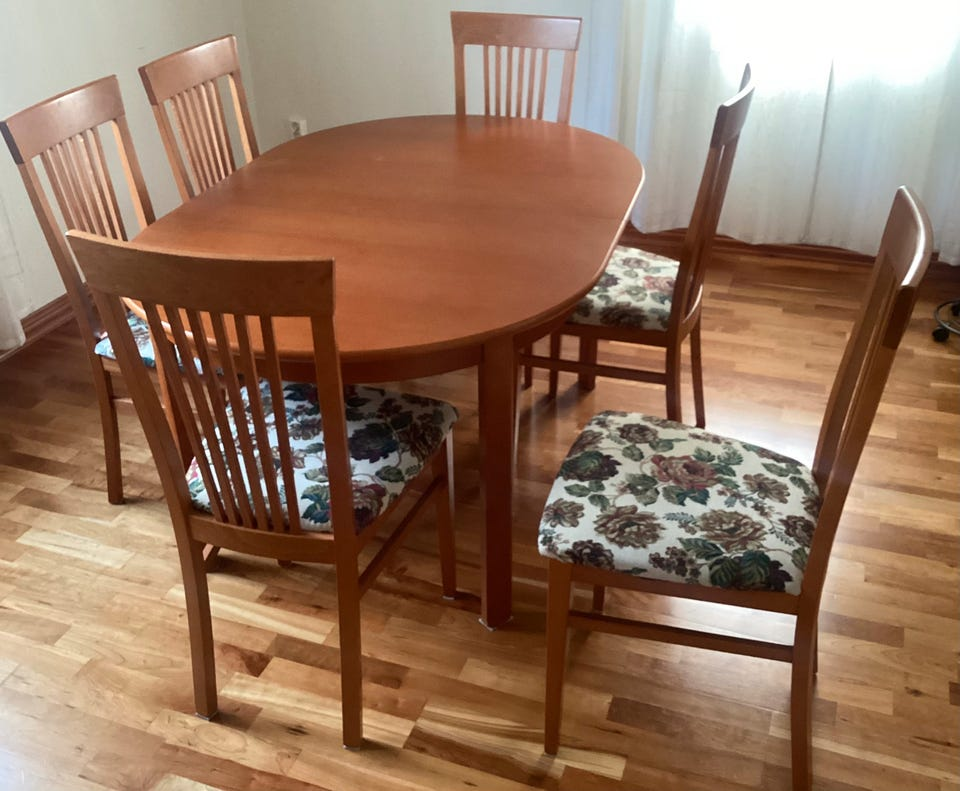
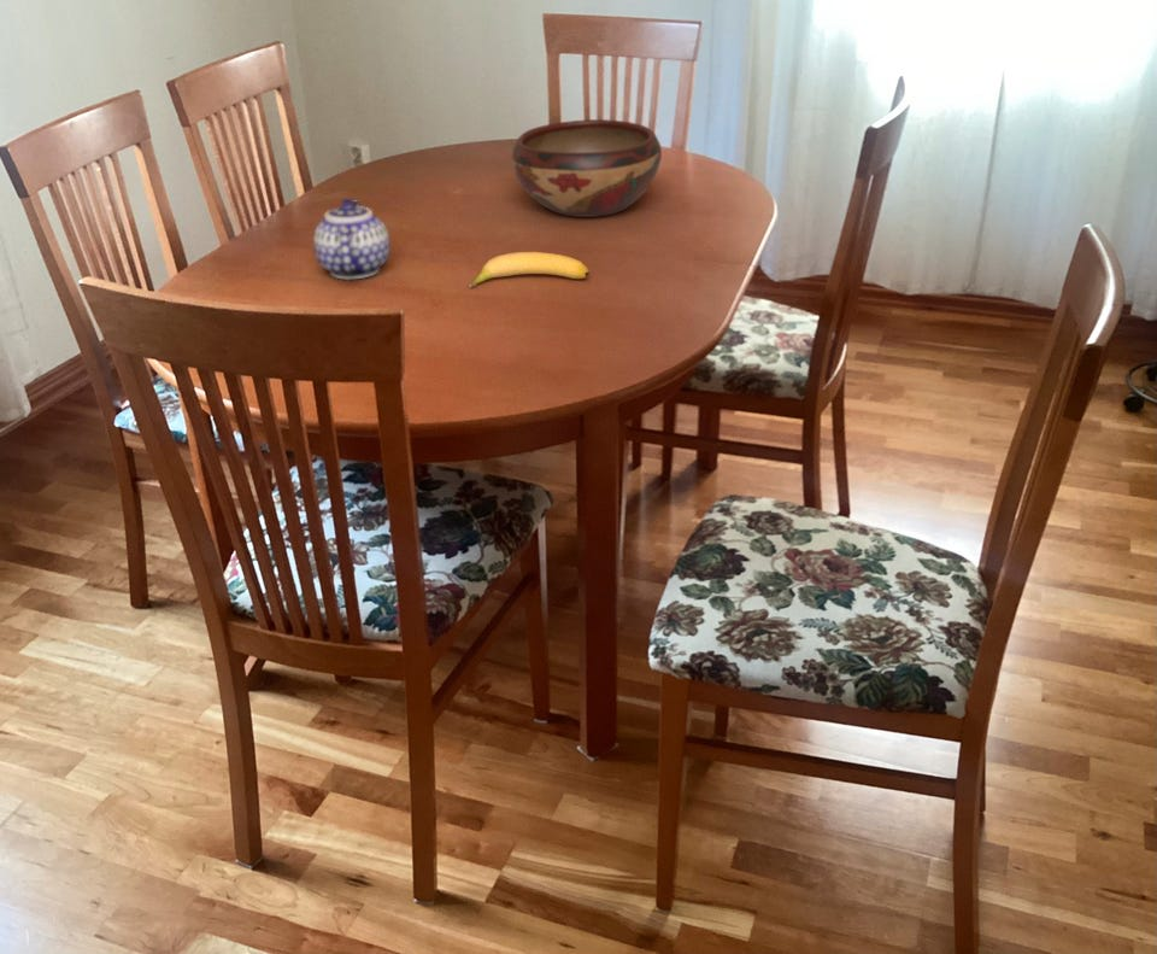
+ decorative bowl [510,118,663,218]
+ banana [468,251,591,289]
+ teapot [312,198,390,281]
